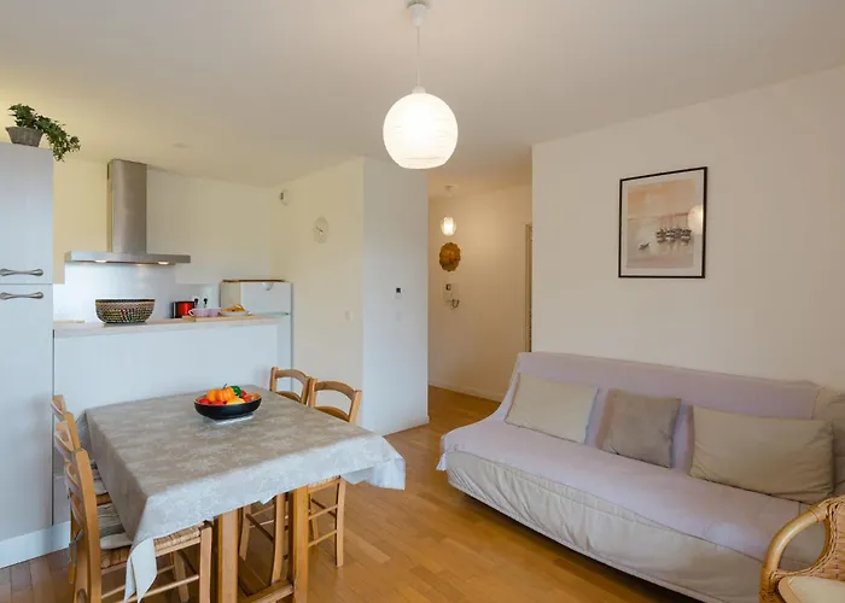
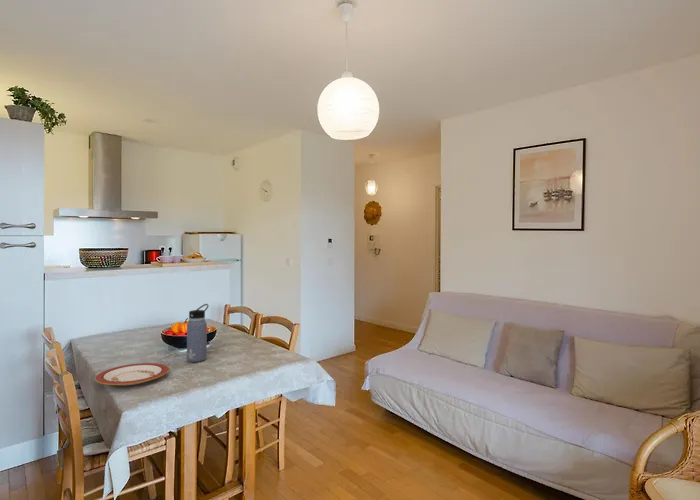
+ plate [94,362,170,386]
+ water bottle [186,303,210,363]
